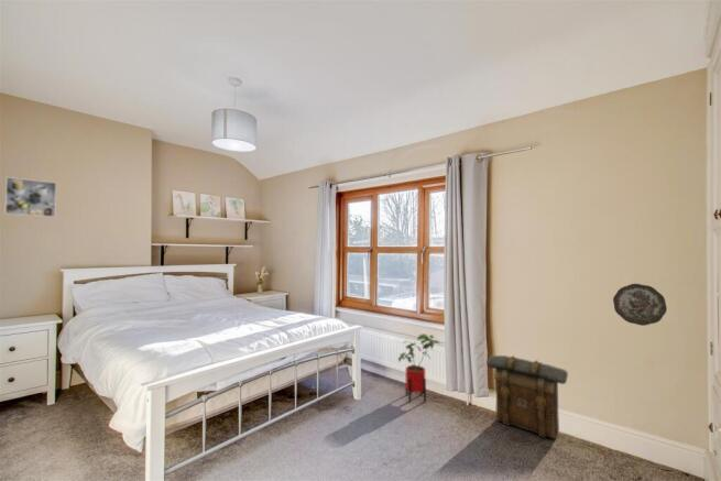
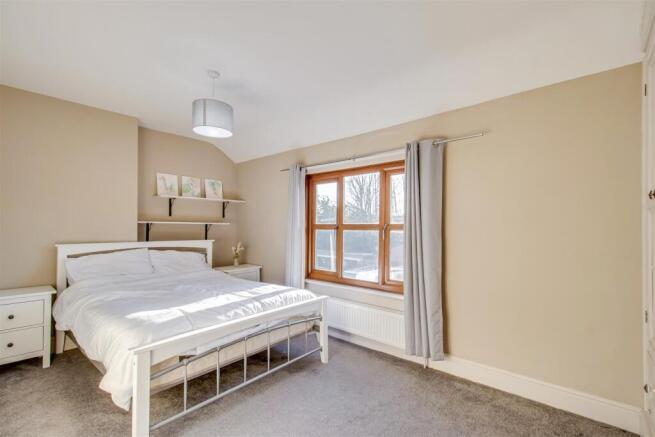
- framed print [4,176,57,218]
- decorative plate [612,283,668,327]
- house plant [397,332,441,403]
- backpack [485,354,569,440]
